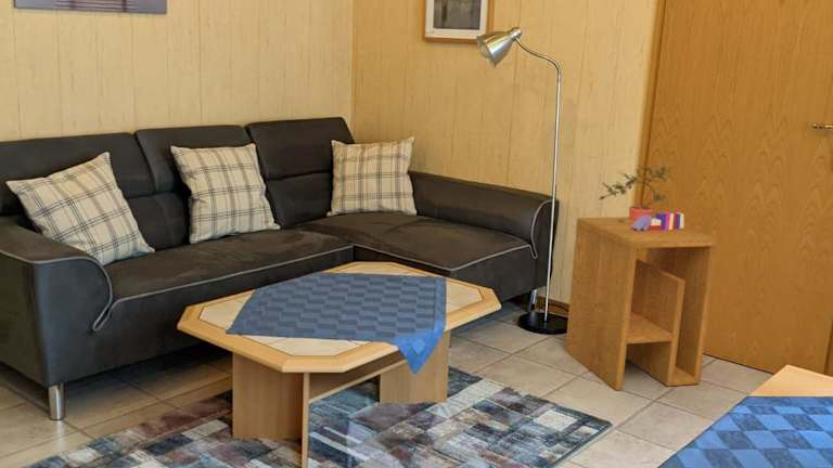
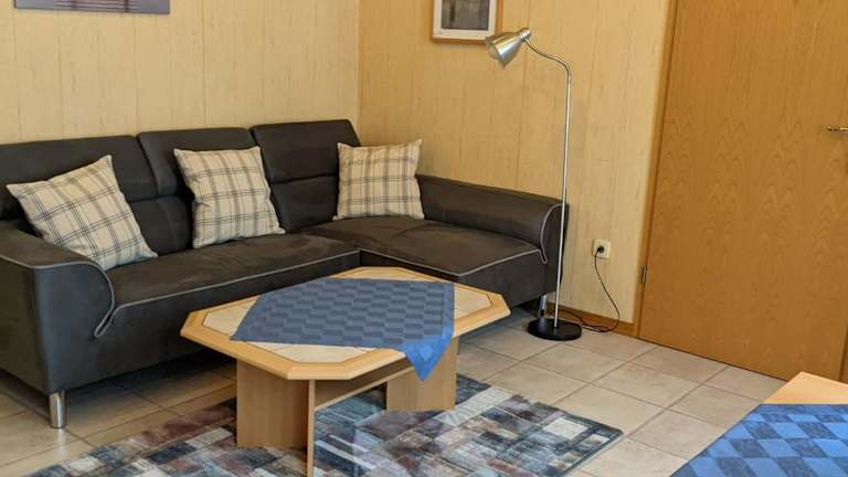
- books [630,210,685,232]
- potted plant [598,165,672,222]
- side table [564,216,719,391]
